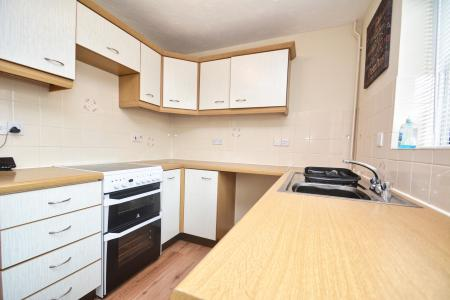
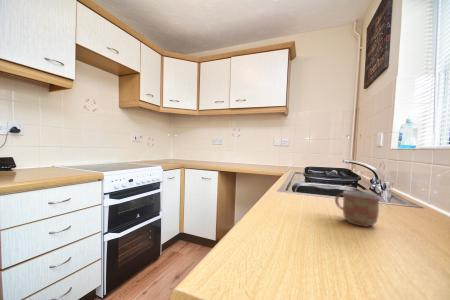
+ mug [334,189,382,228]
